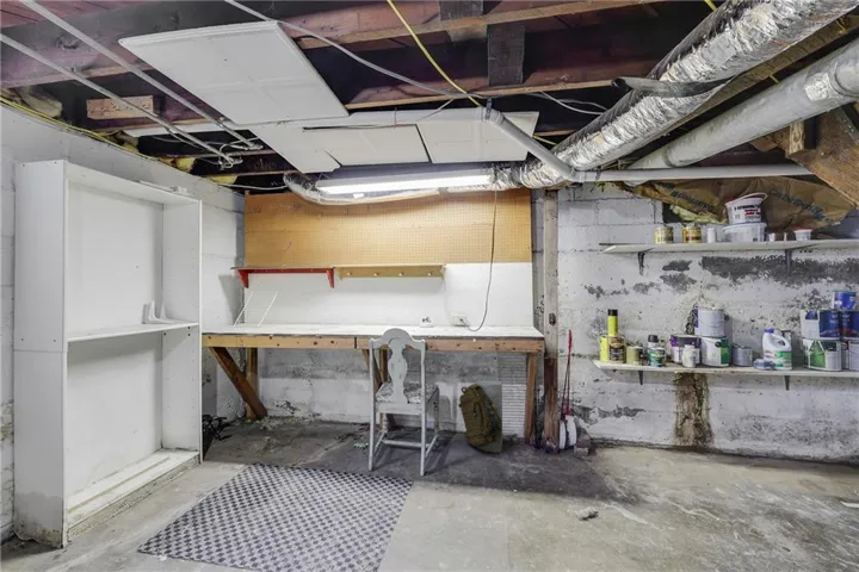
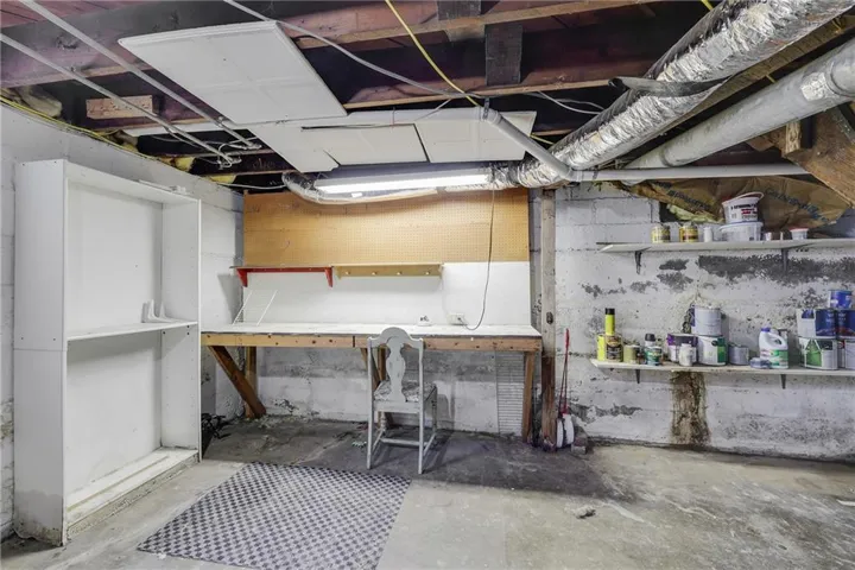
- backpack [457,379,503,454]
